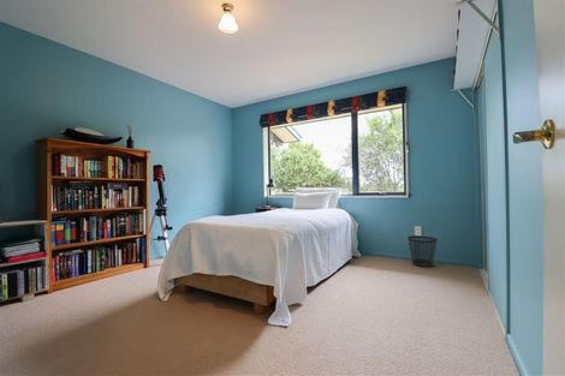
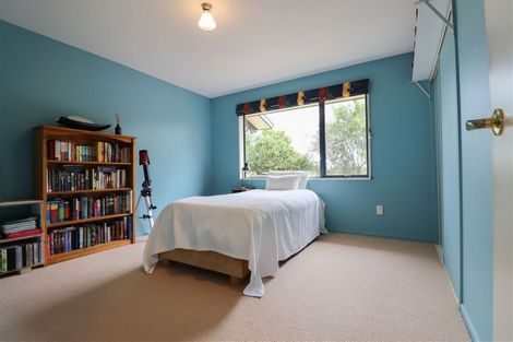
- wastebasket [406,234,438,268]
